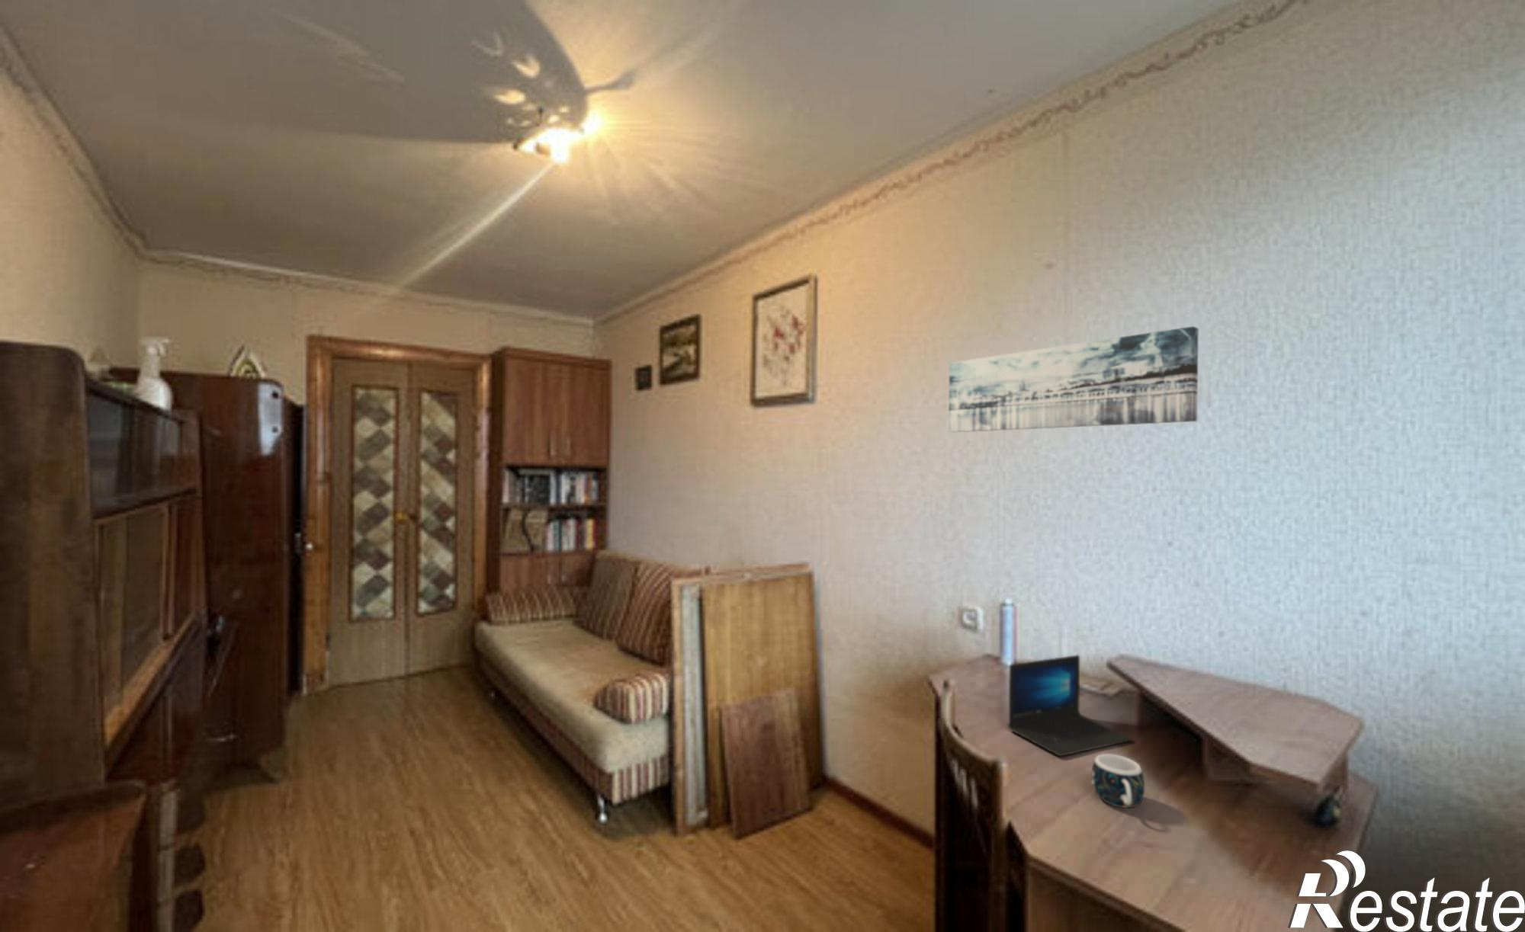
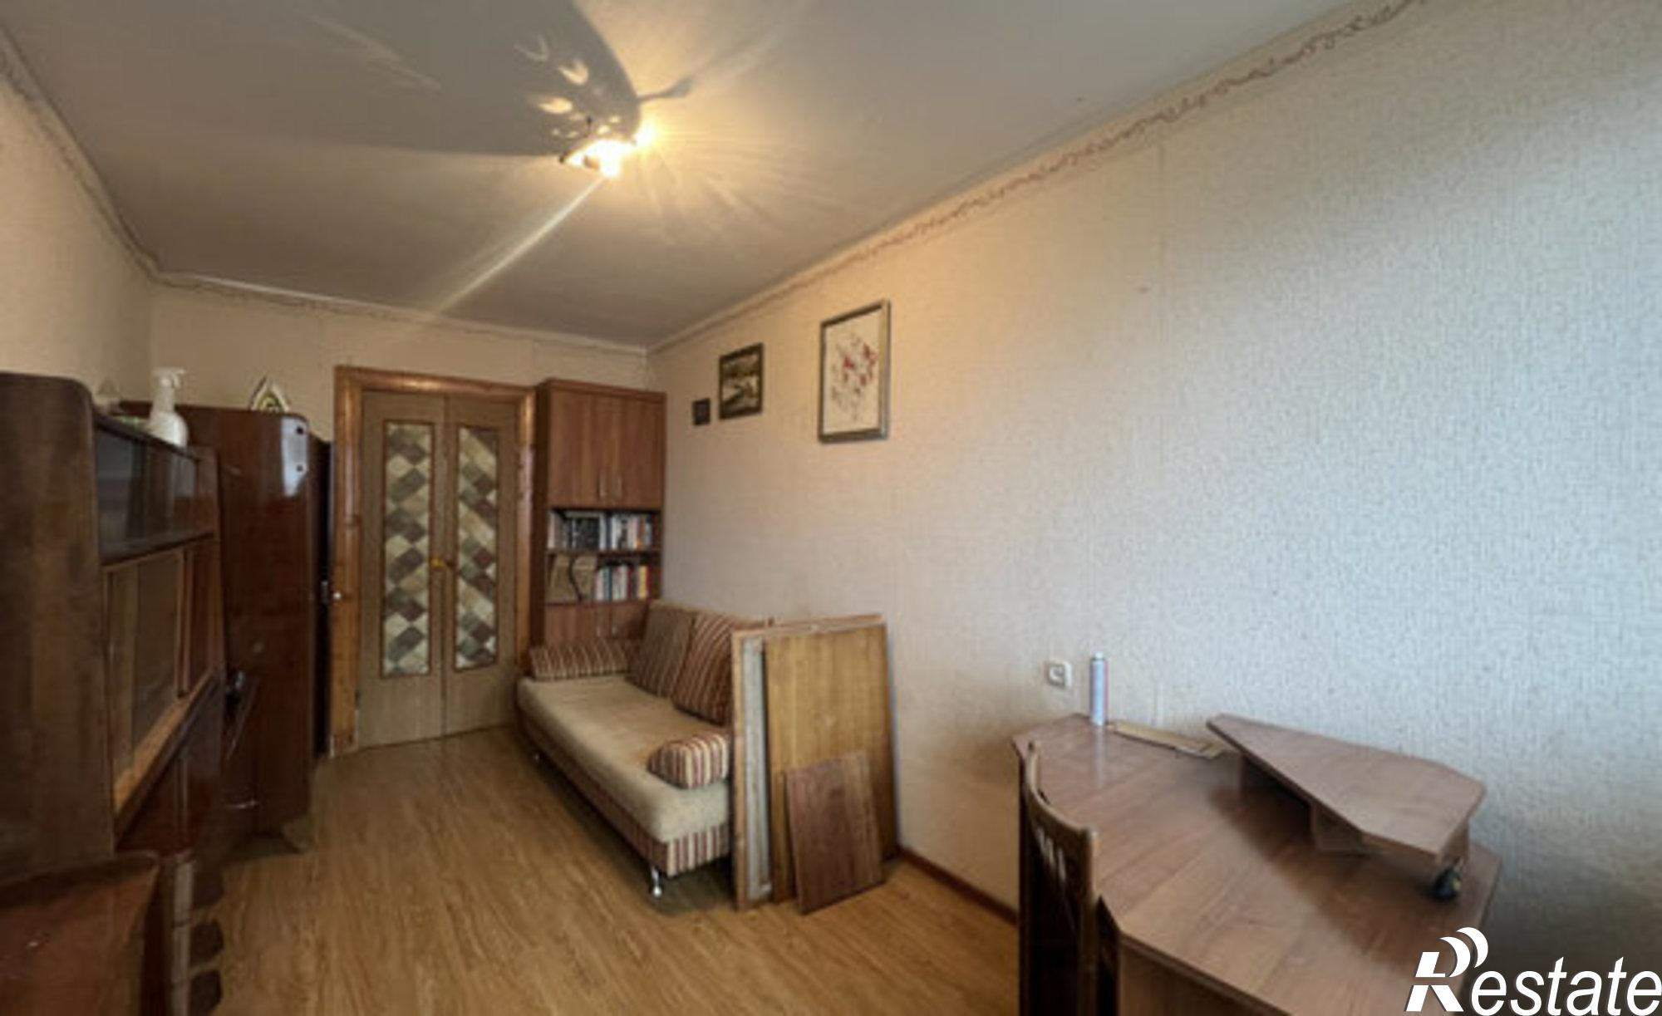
- mug [1090,753,1145,809]
- wall art [948,326,1199,433]
- laptop [1006,654,1133,757]
